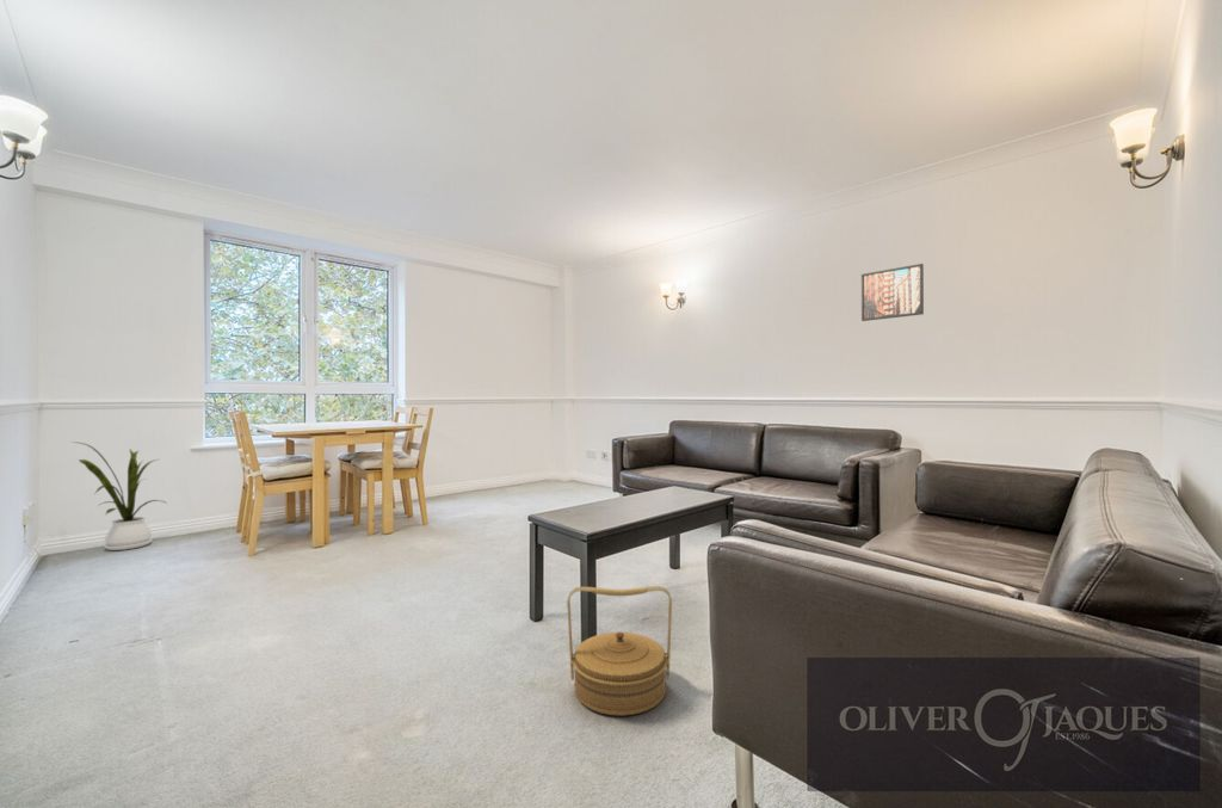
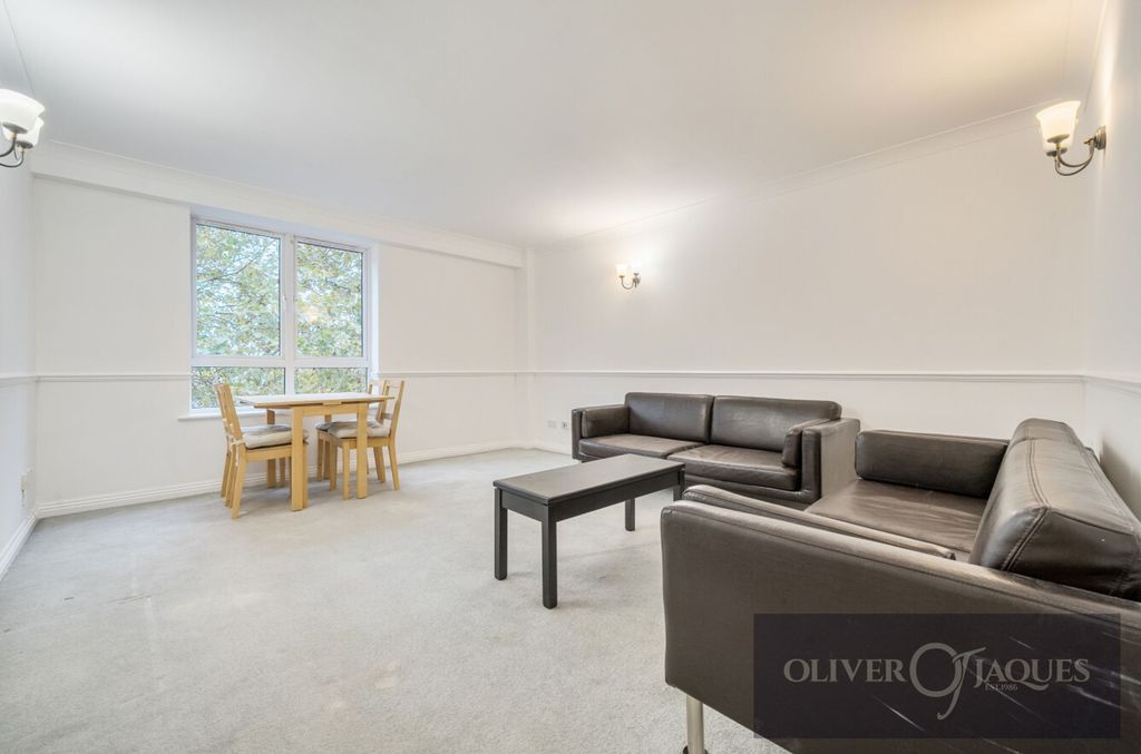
- basket [566,585,673,717]
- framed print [860,263,925,322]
- house plant [72,440,168,551]
